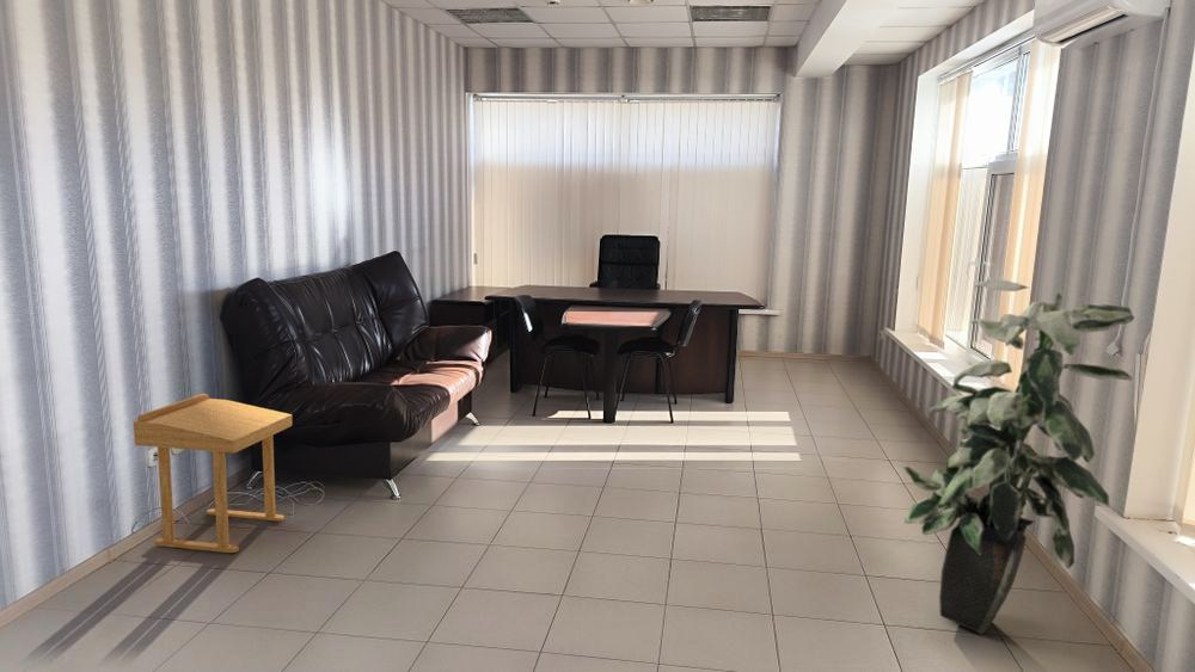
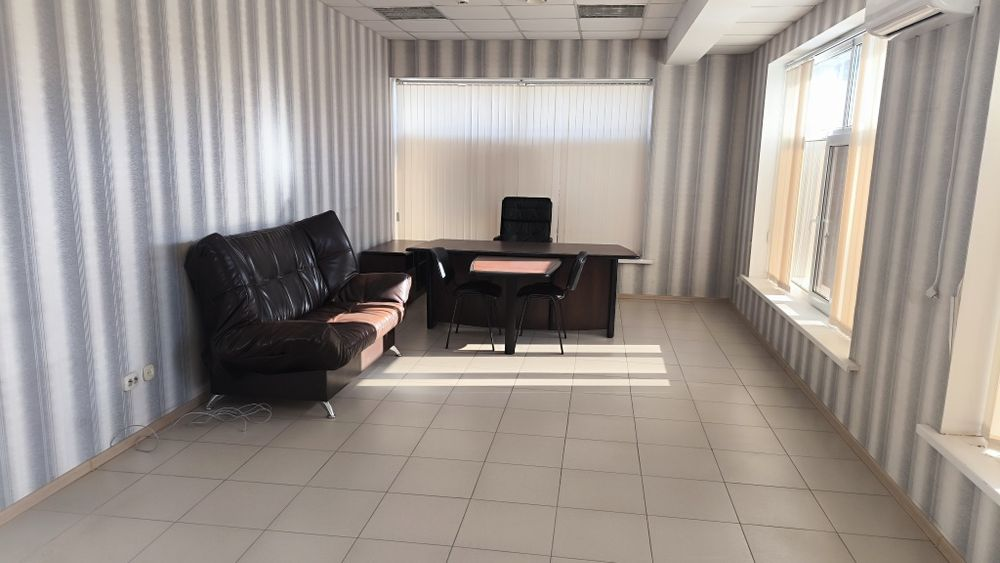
- indoor plant [902,278,1136,636]
- side table [131,393,293,554]
